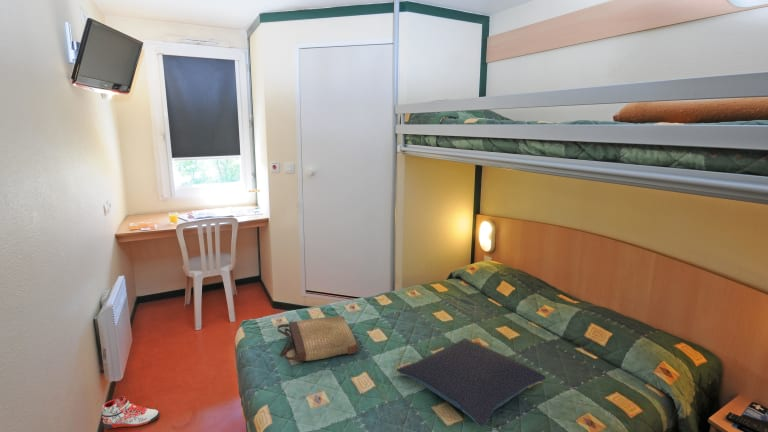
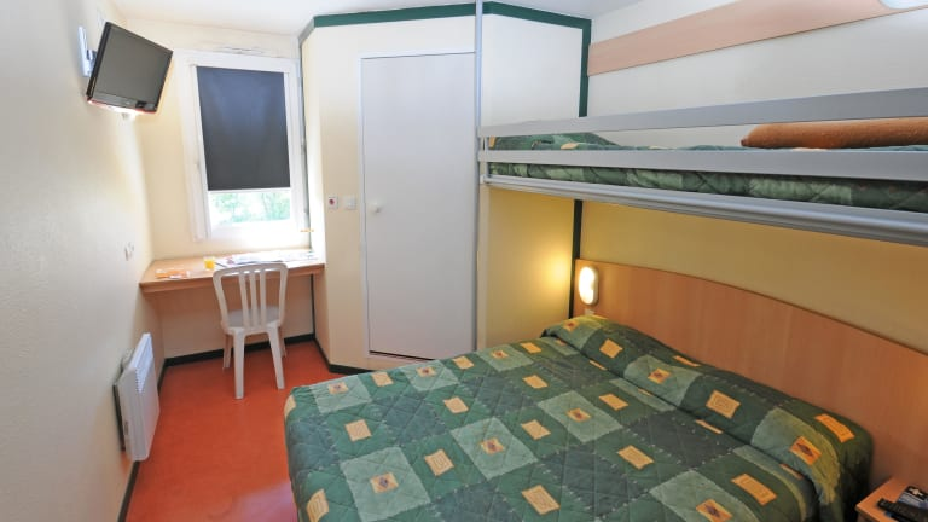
- sneaker [101,395,160,430]
- shoulder bag [277,315,359,362]
- pillow [396,337,547,427]
